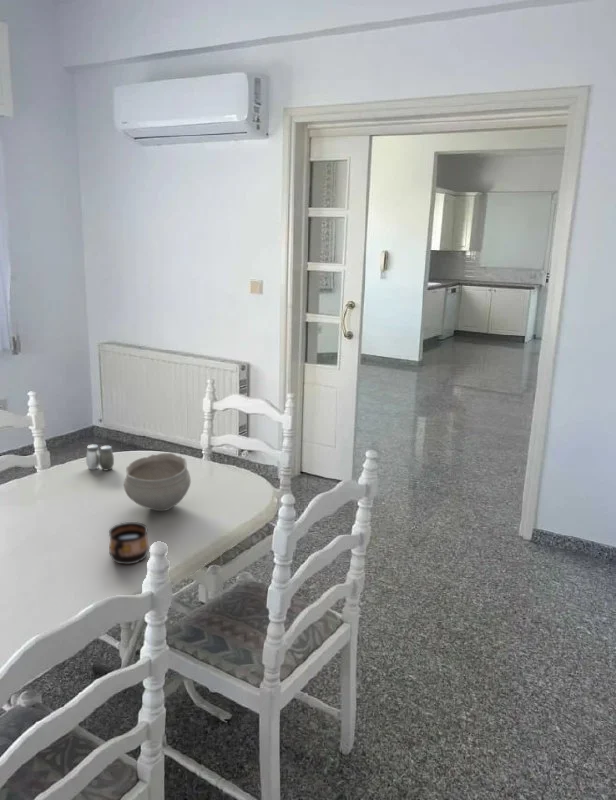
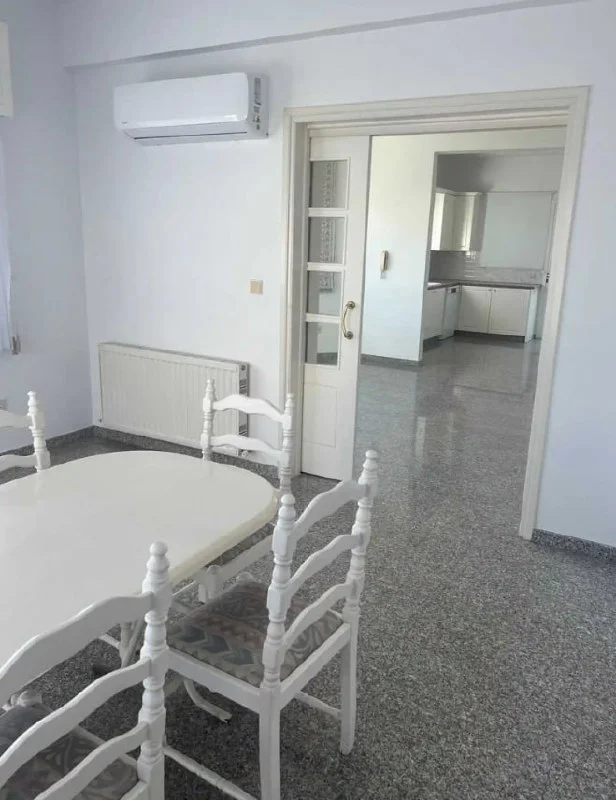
- salt and pepper shaker [85,444,115,471]
- cup [108,521,150,565]
- bowl [123,452,192,512]
